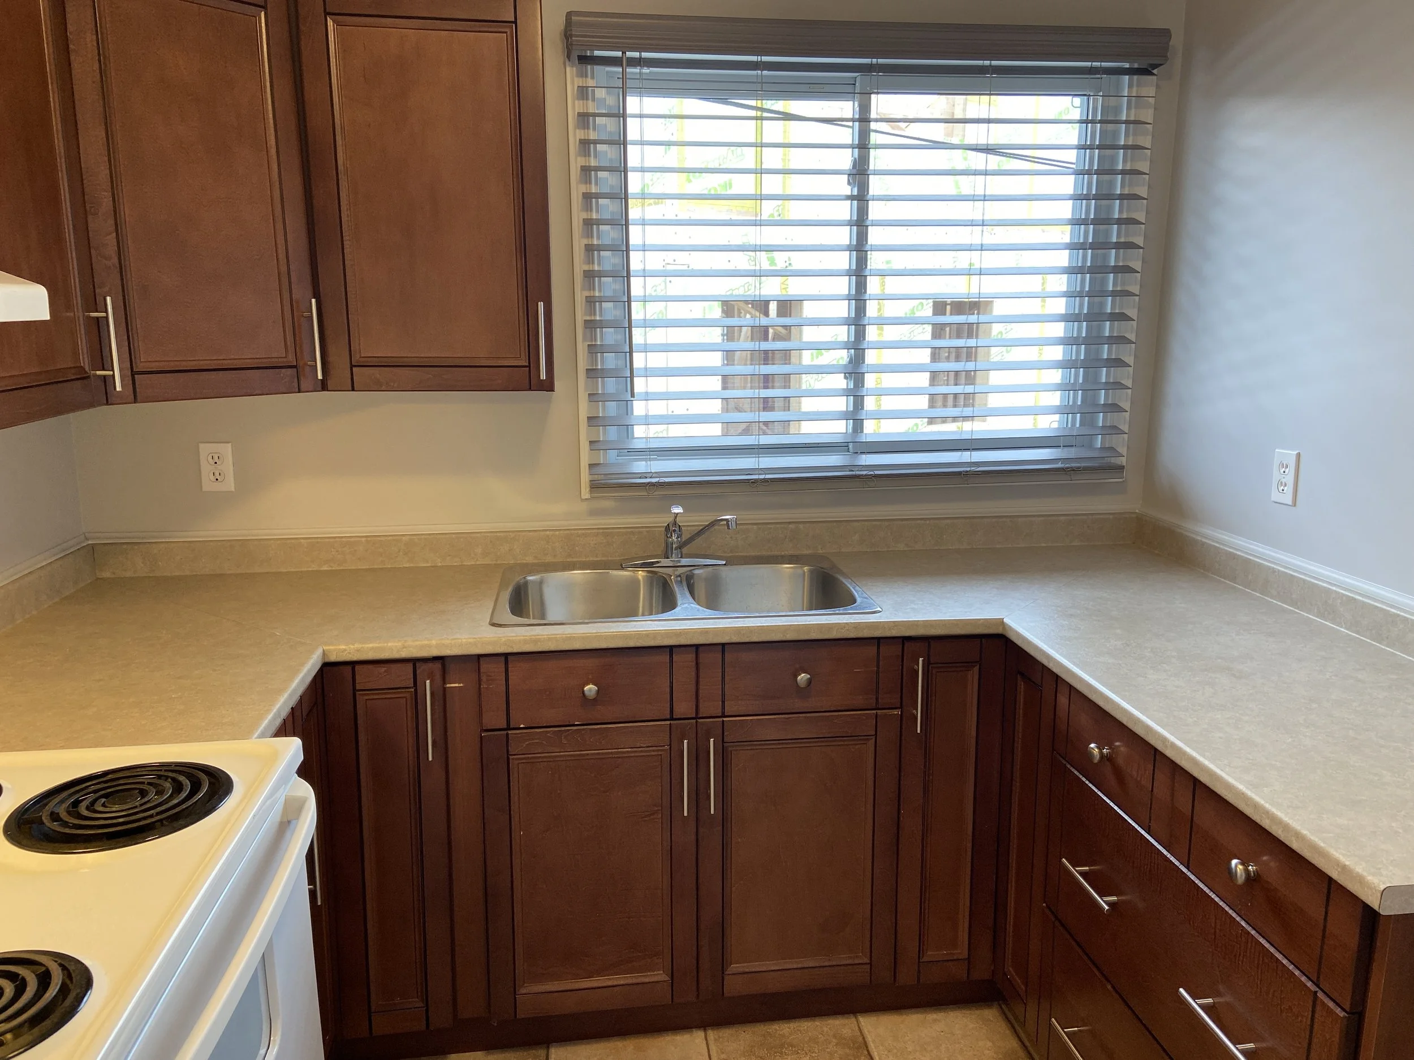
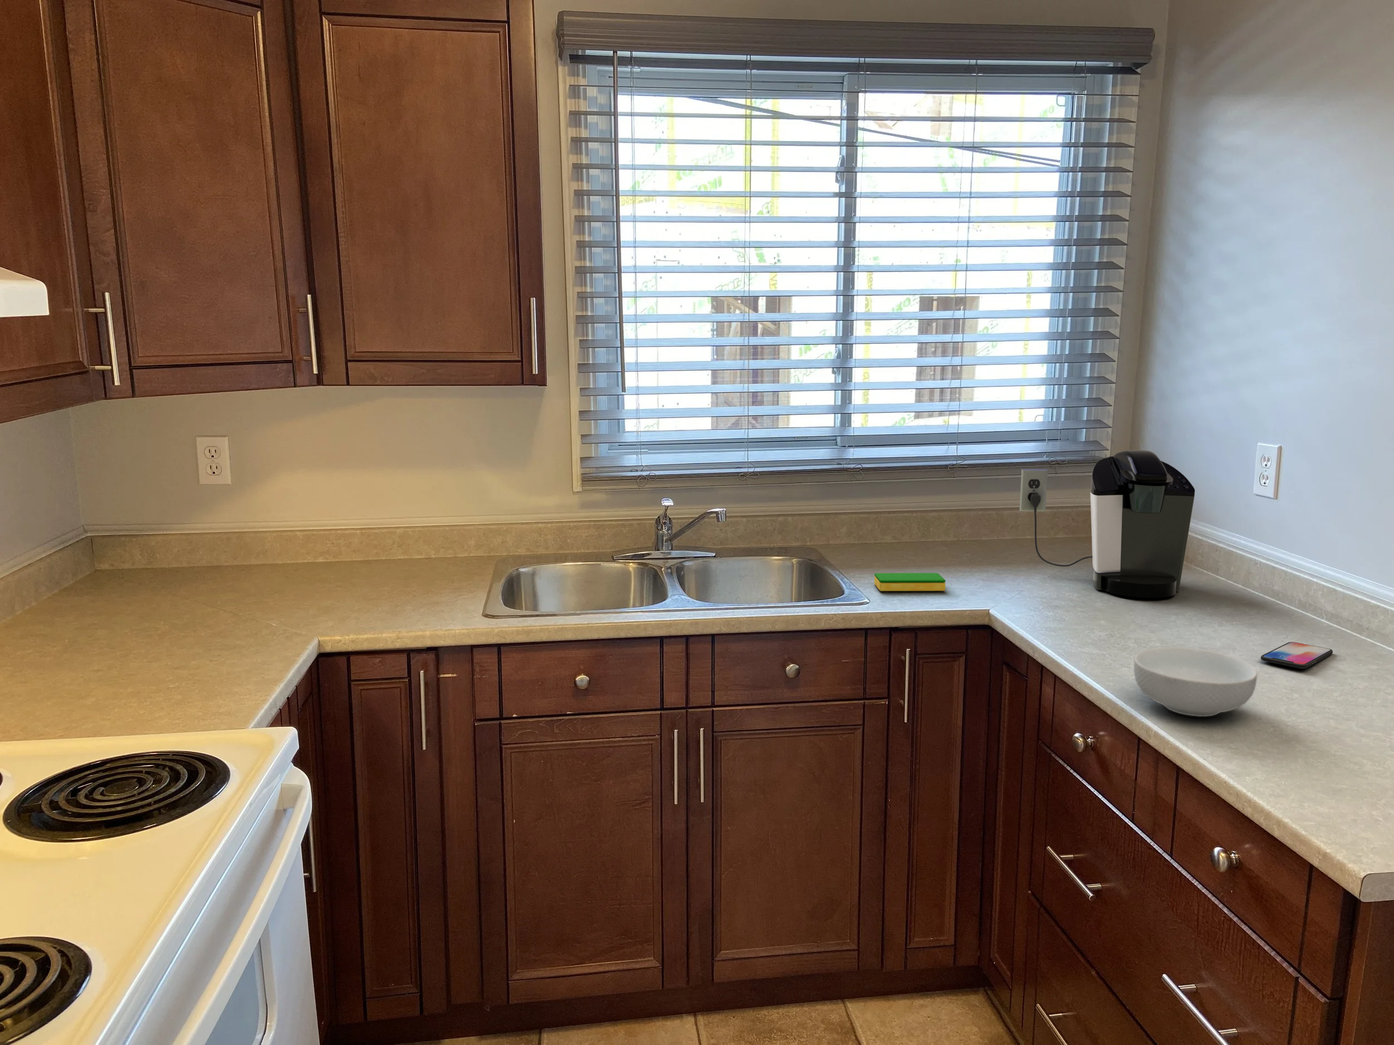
+ smartphone [1260,641,1334,668]
+ coffee maker [1019,450,1195,598]
+ dish sponge [874,572,946,592]
+ cereal bowl [1133,647,1258,717]
